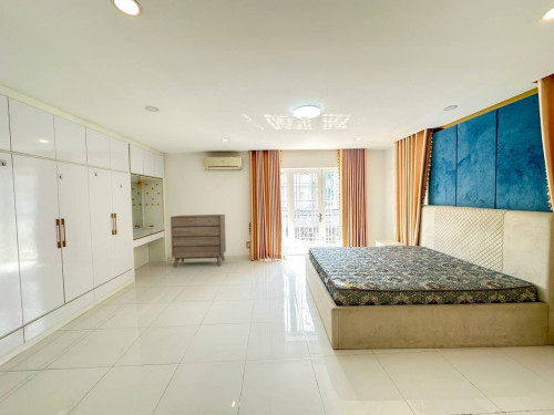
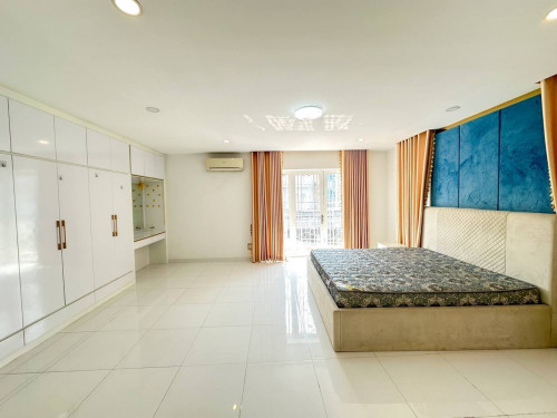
- dresser [170,214,227,268]
